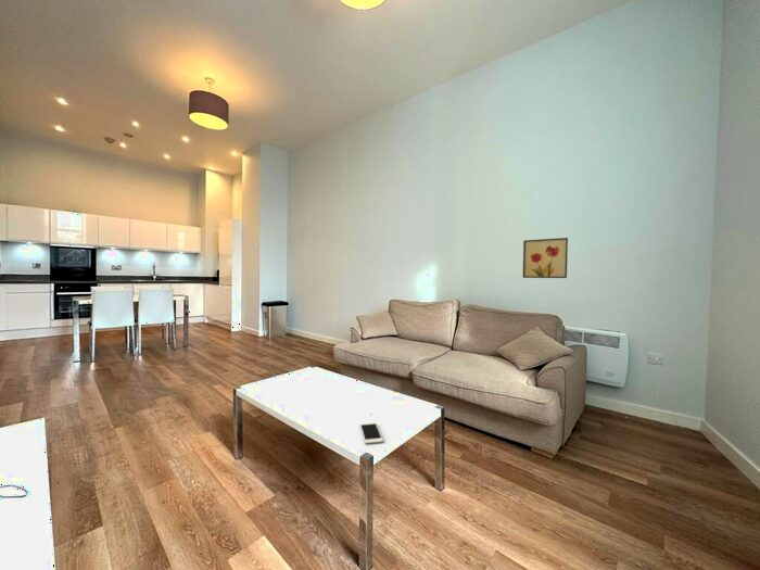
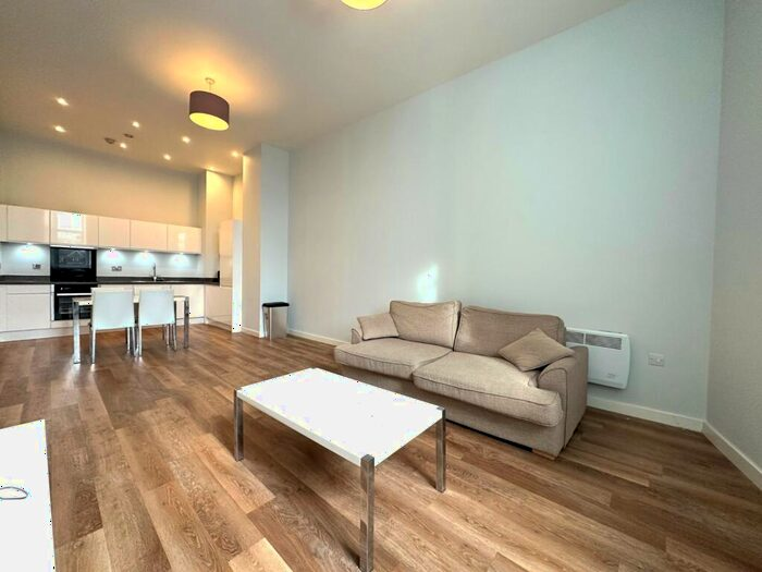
- cell phone [358,421,384,445]
- wall art [522,237,569,279]
